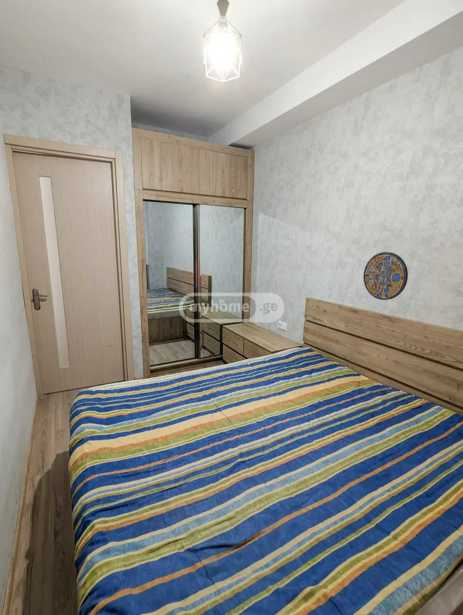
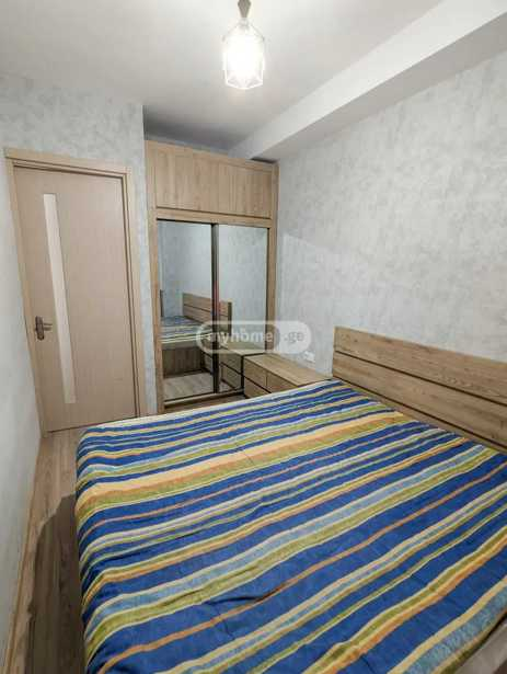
- manhole cover [362,251,409,301]
